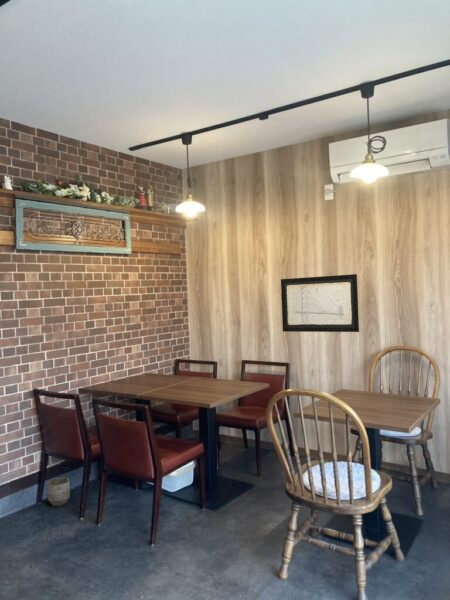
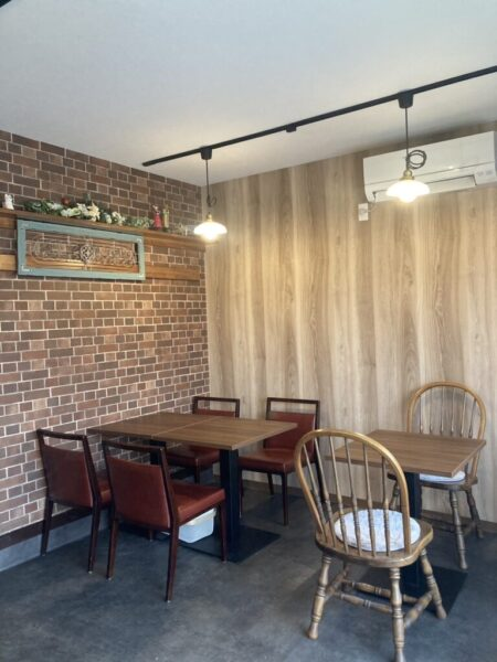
- planter [46,476,71,507]
- wall art [280,273,360,333]
